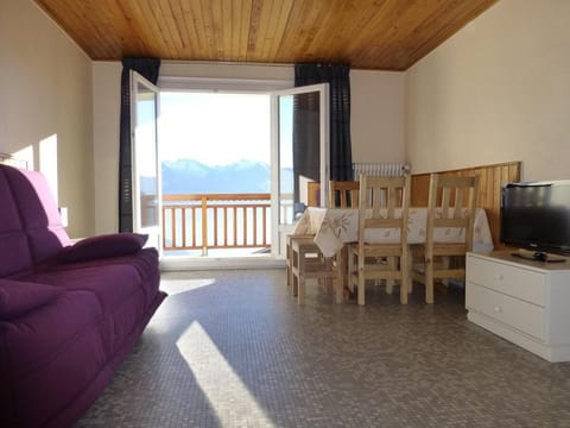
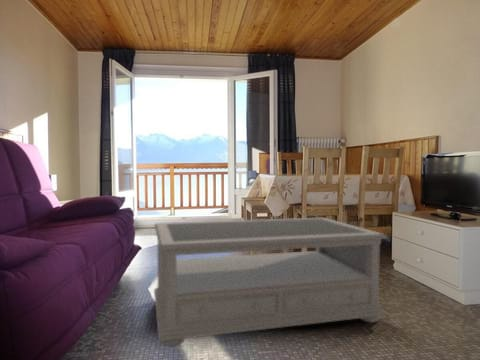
+ coffee table [153,217,389,348]
